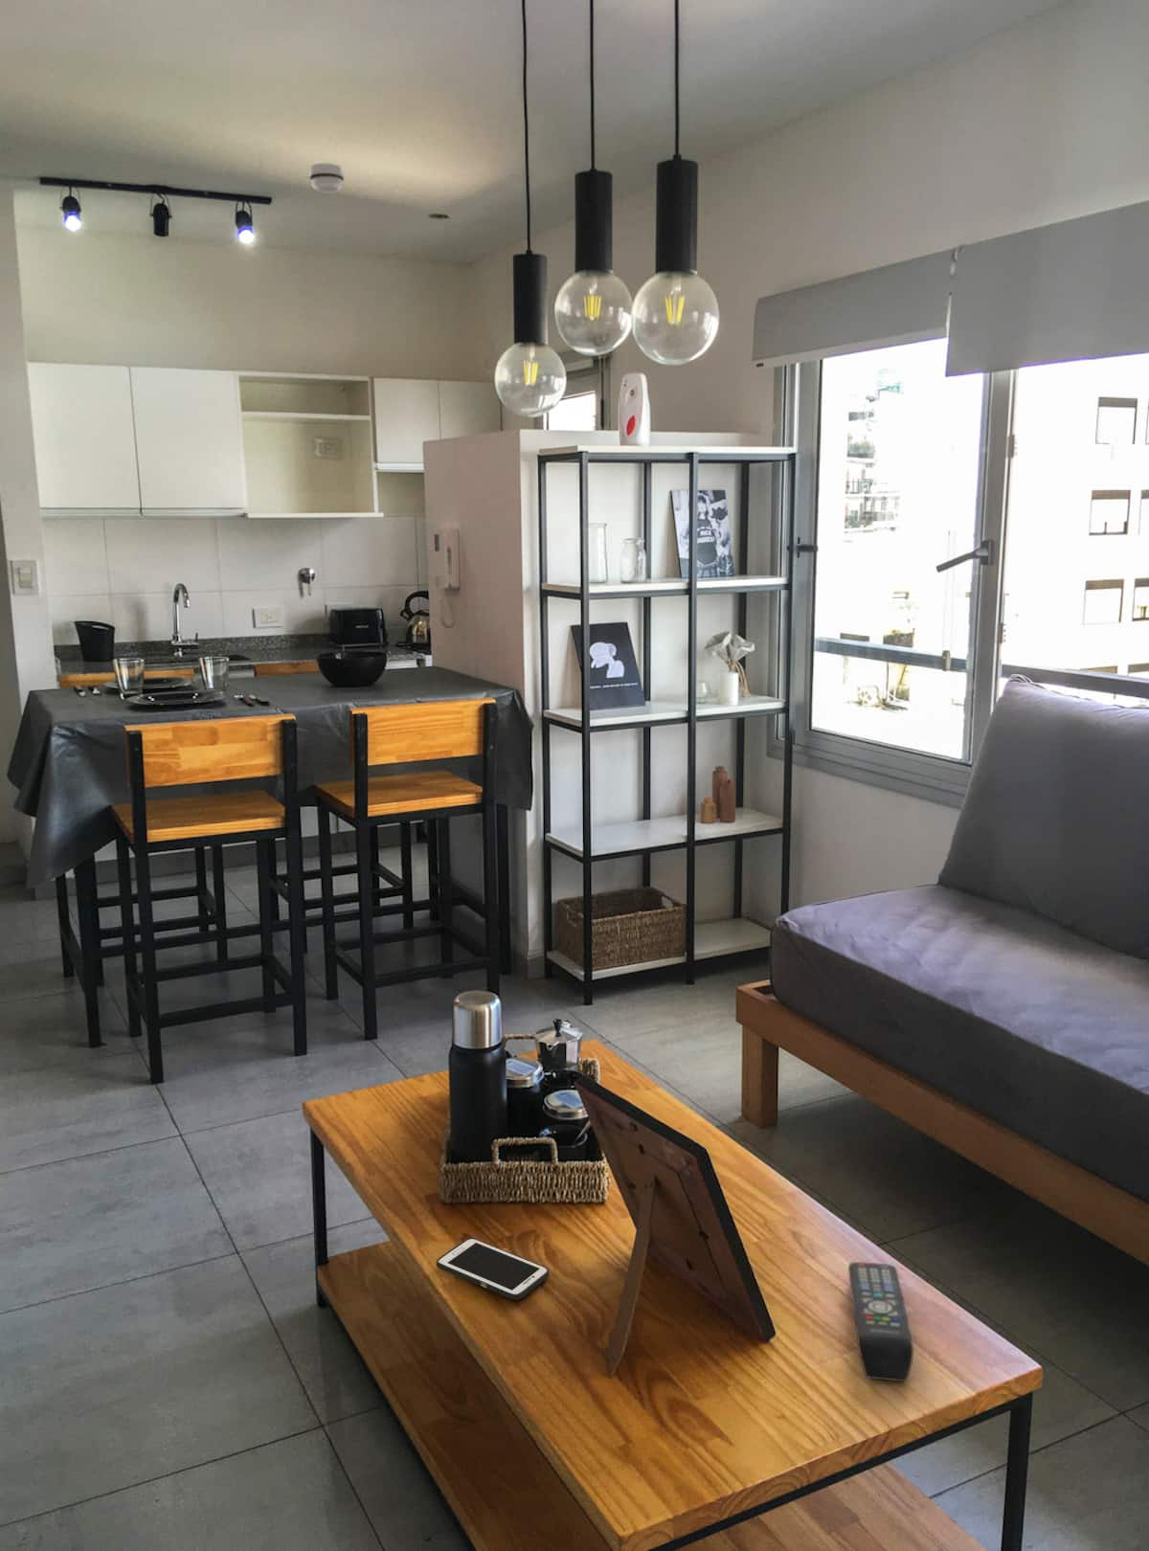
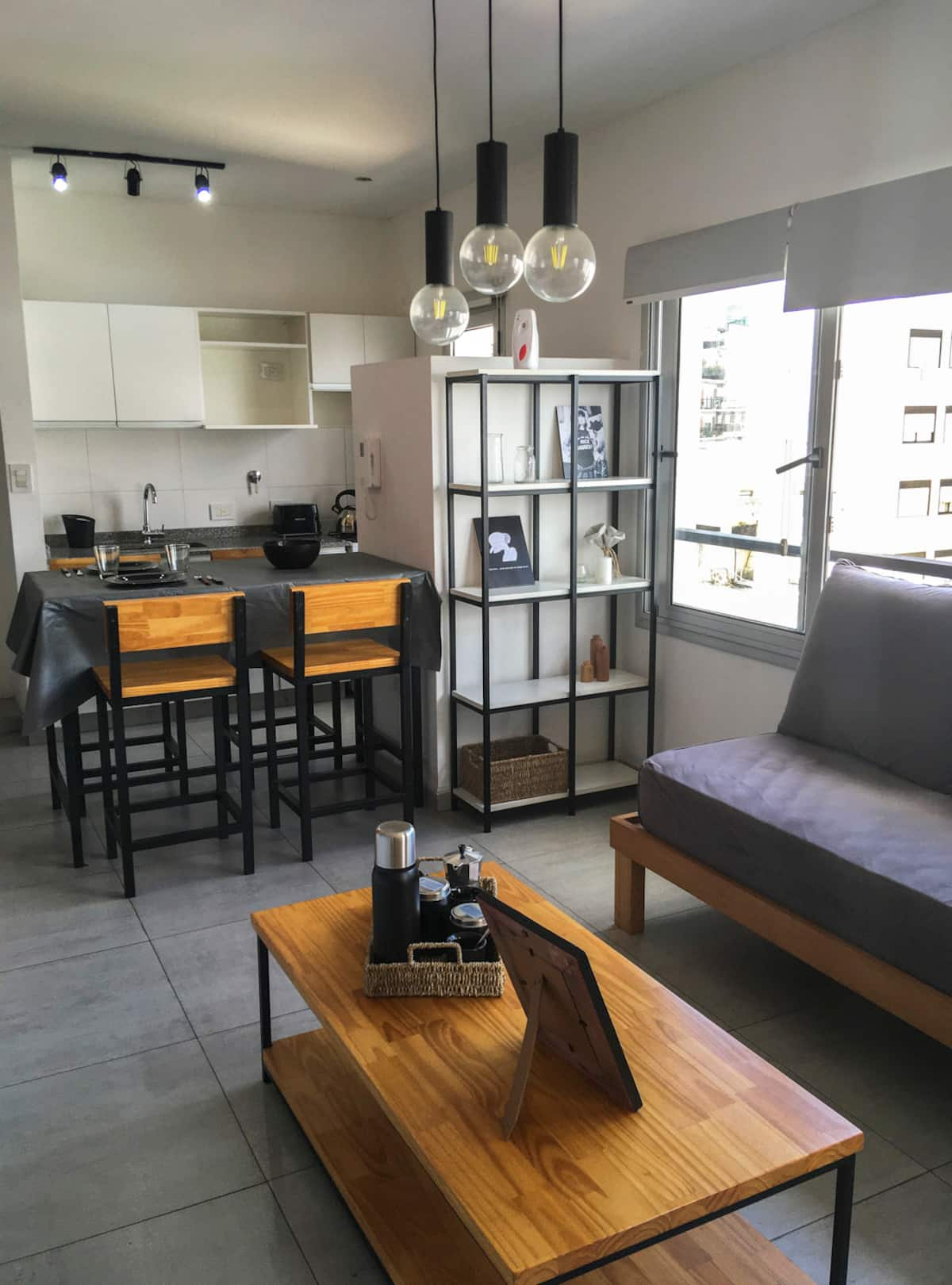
- cell phone [436,1237,550,1301]
- remote control [847,1261,915,1382]
- smoke detector [308,163,345,193]
